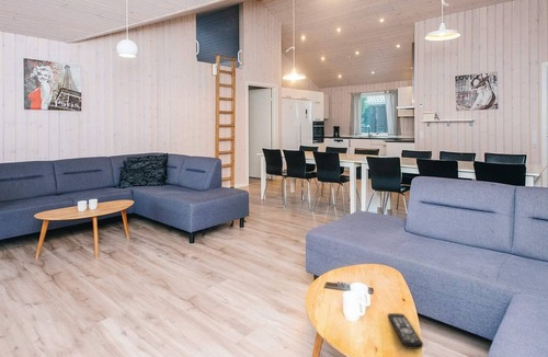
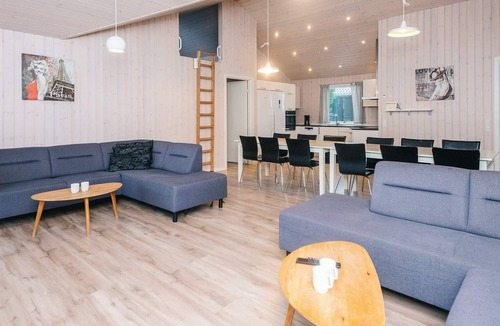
- remote control [387,312,424,350]
